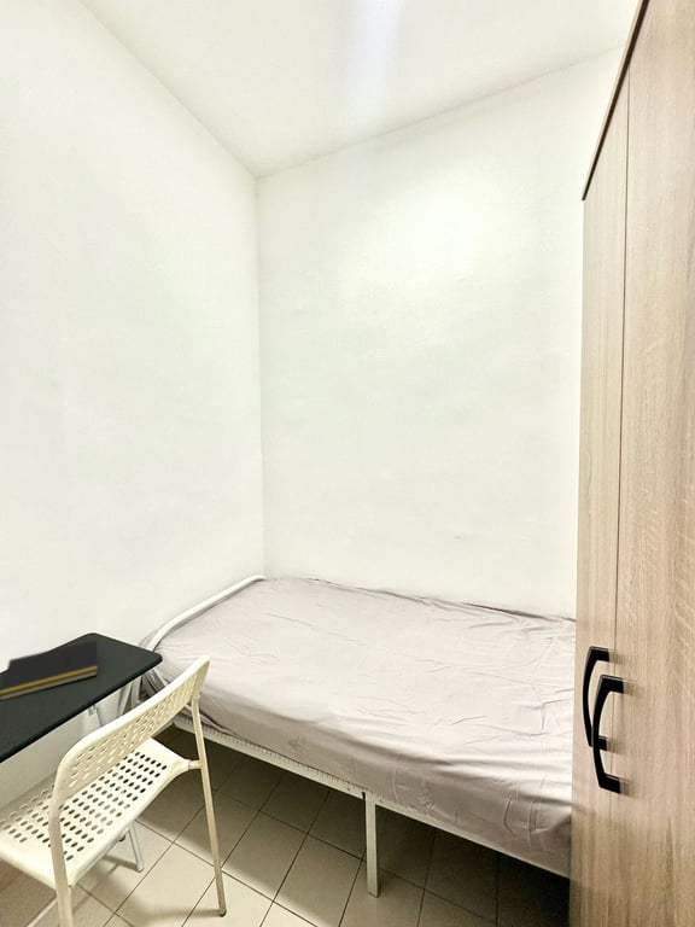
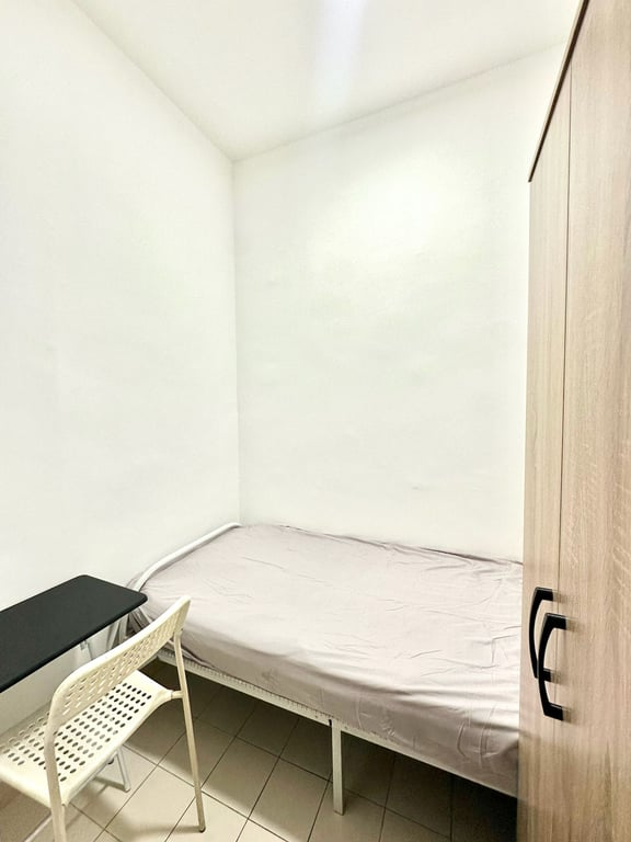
- notepad [0,639,99,701]
